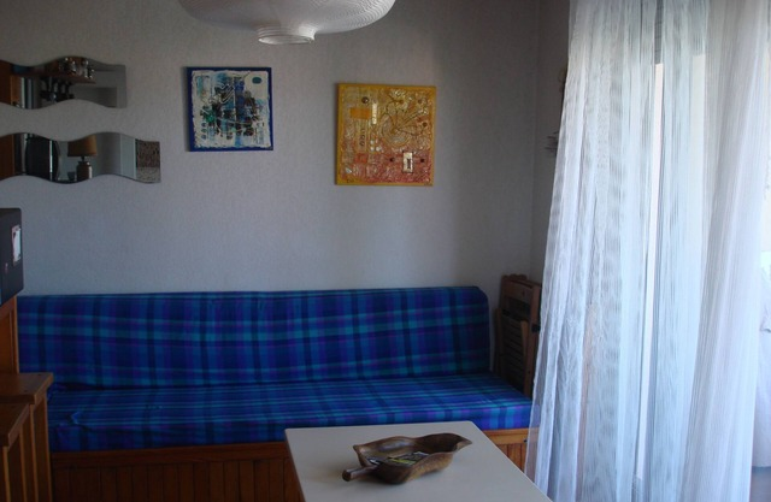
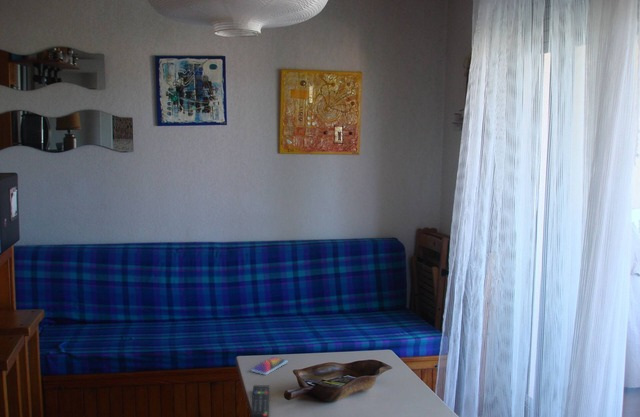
+ remote control [250,384,270,417]
+ smartphone [250,356,288,376]
